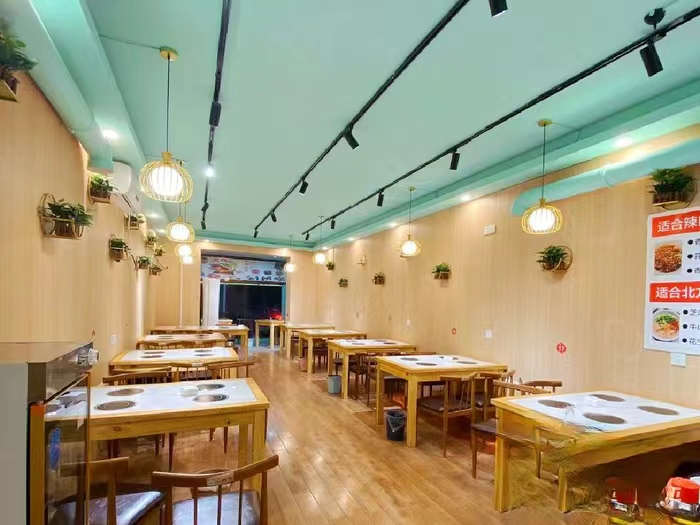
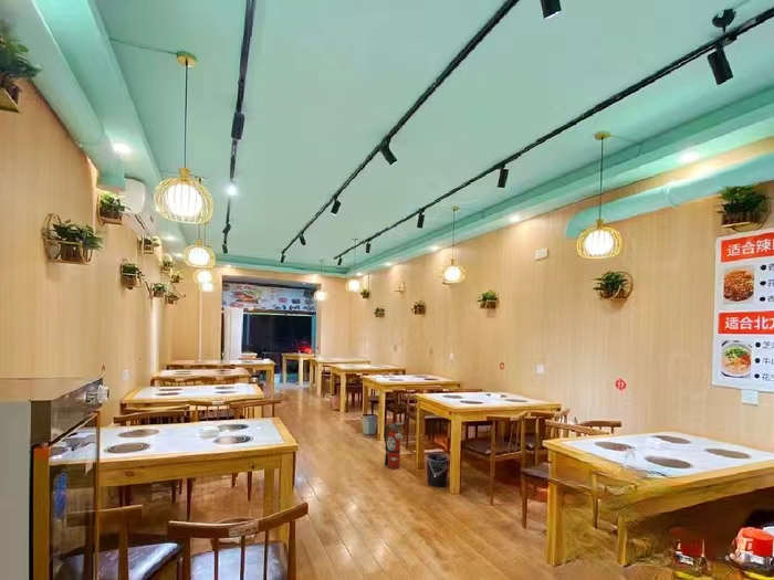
+ fire extinguisher [383,422,406,471]
